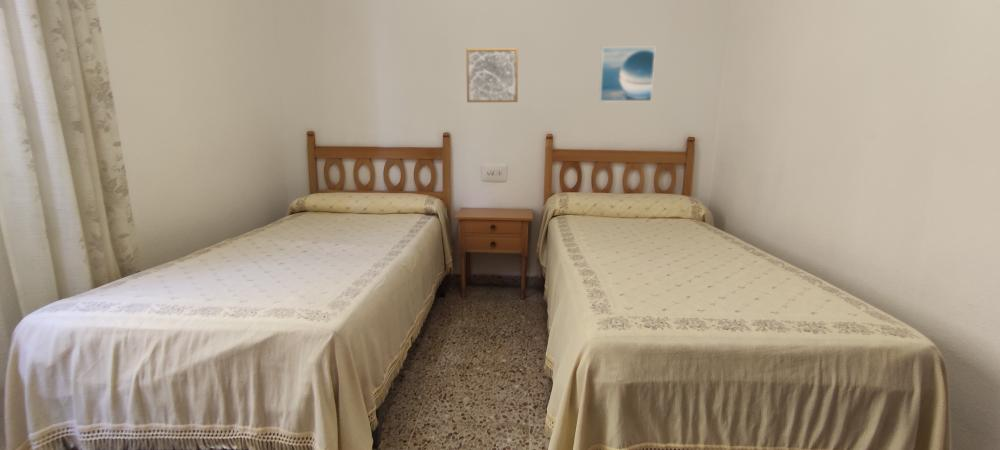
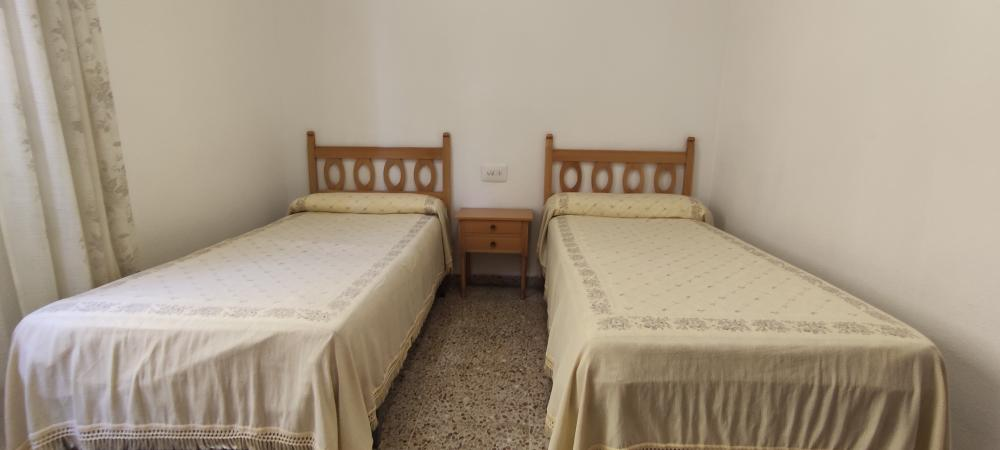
- wall art [465,47,519,103]
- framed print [598,46,656,103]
